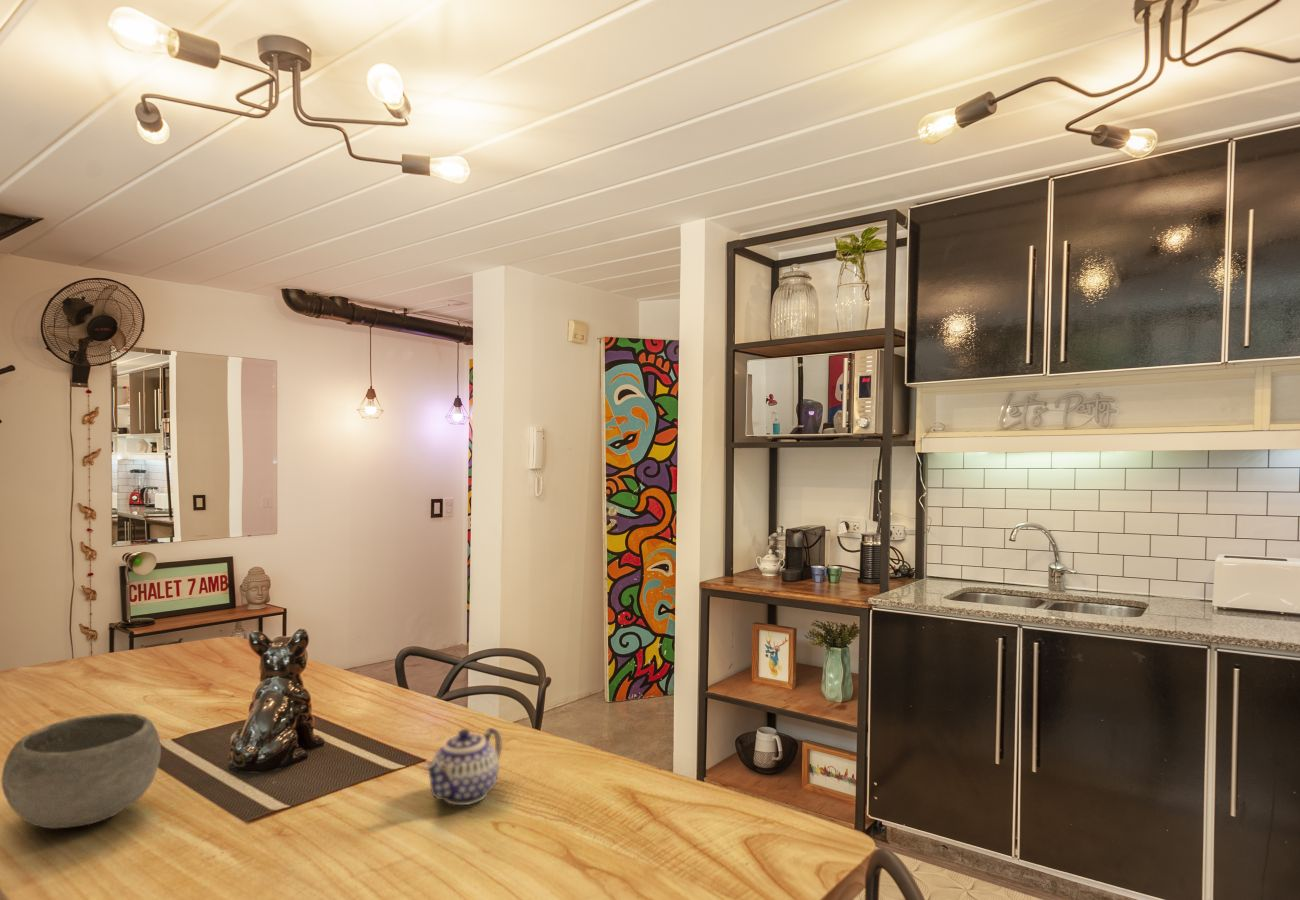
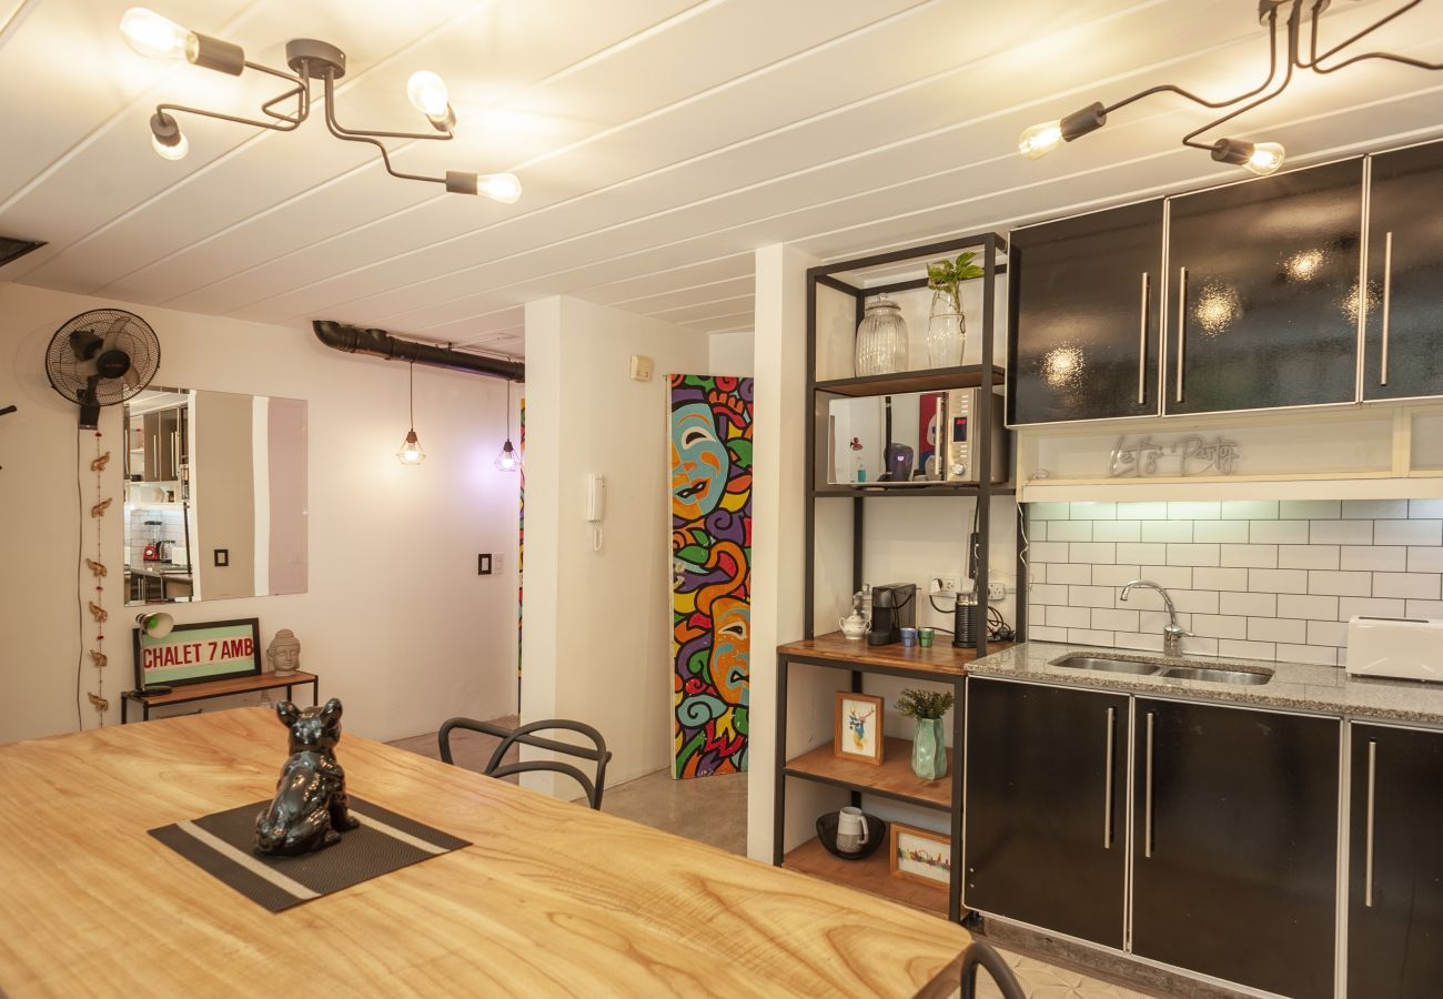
- bowl [0,712,162,829]
- teapot [422,727,503,806]
